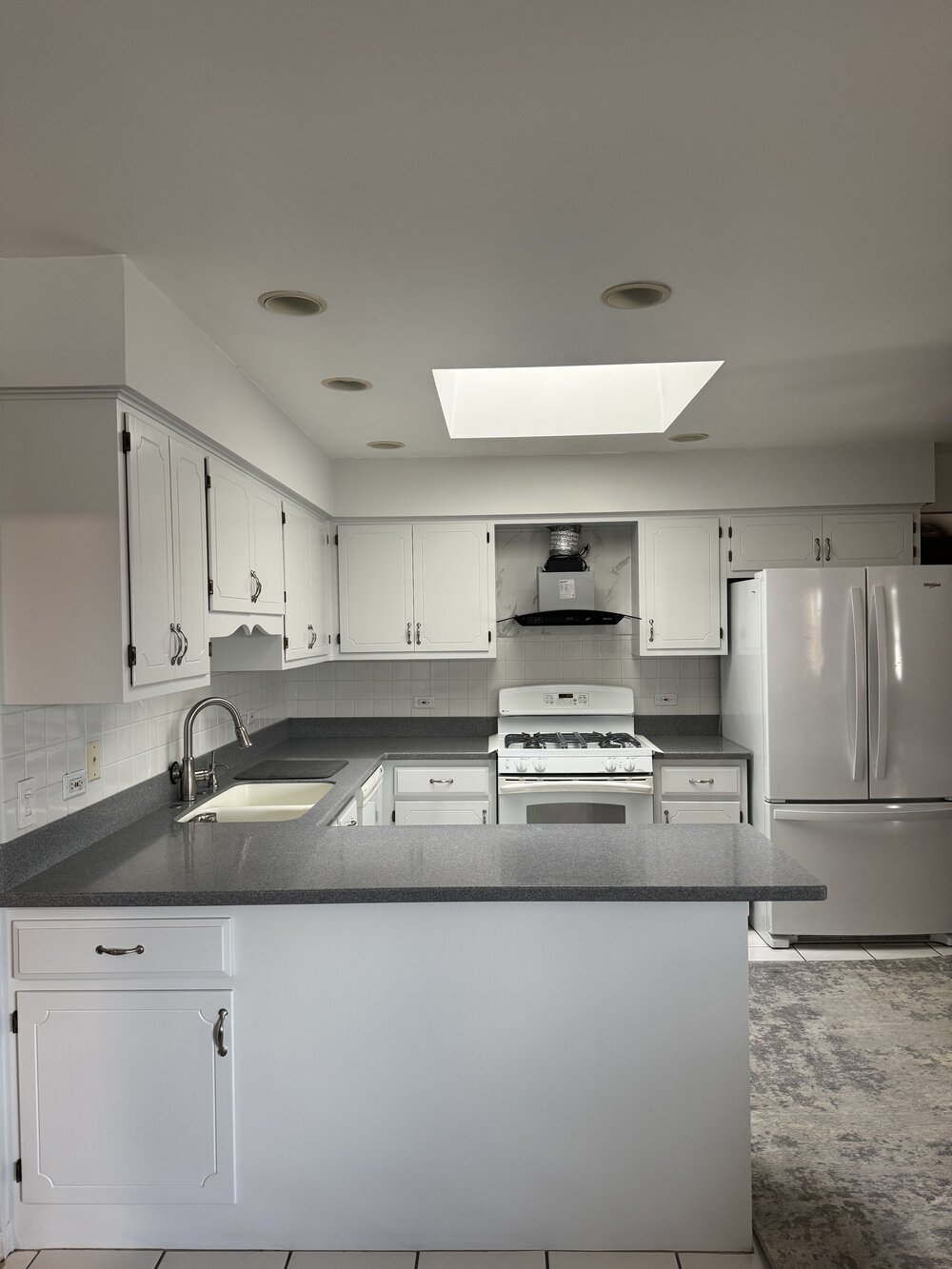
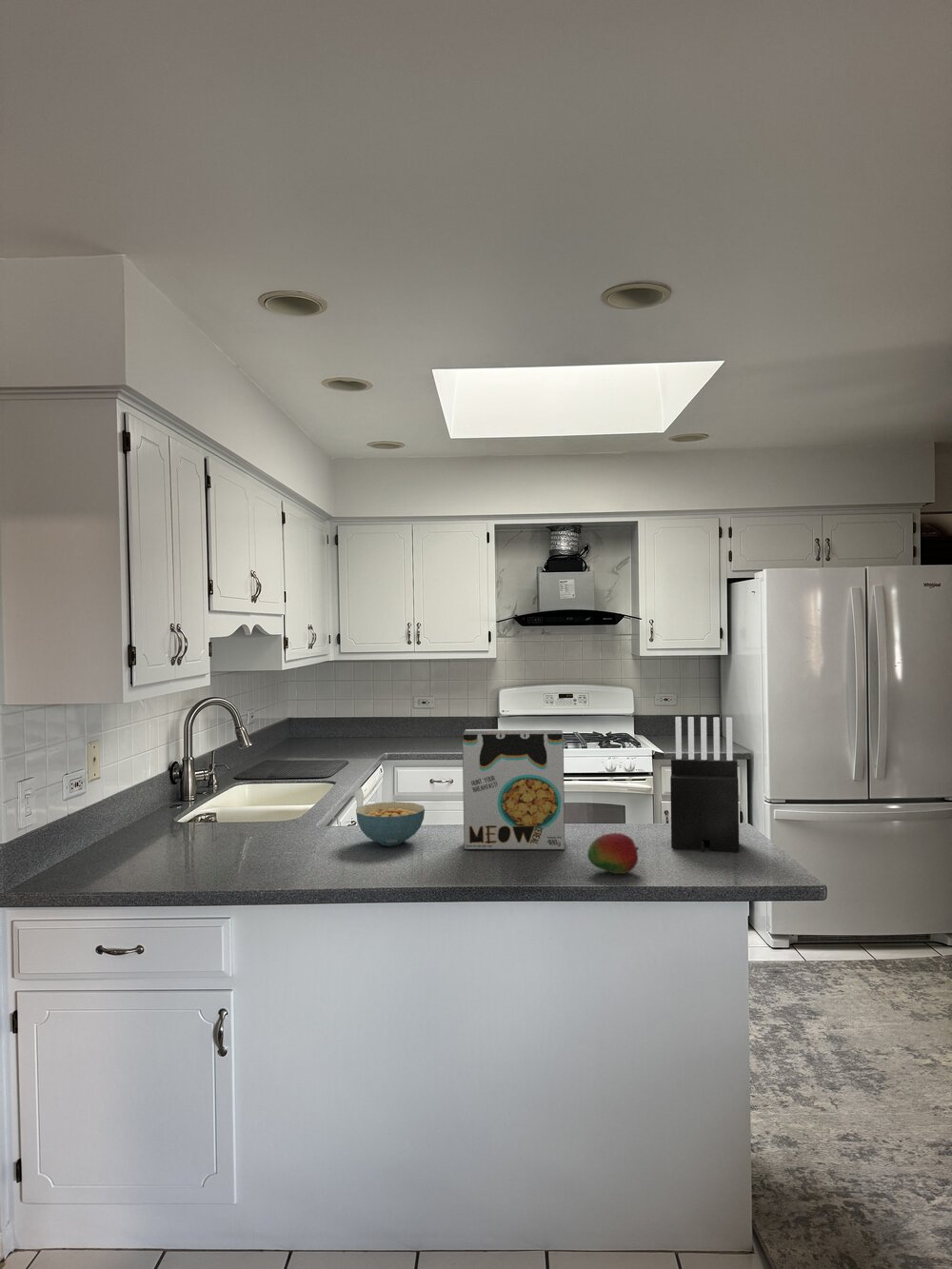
+ cereal box [462,728,565,850]
+ cereal bowl [355,801,426,846]
+ fruit [586,832,640,875]
+ knife block [669,716,740,853]
